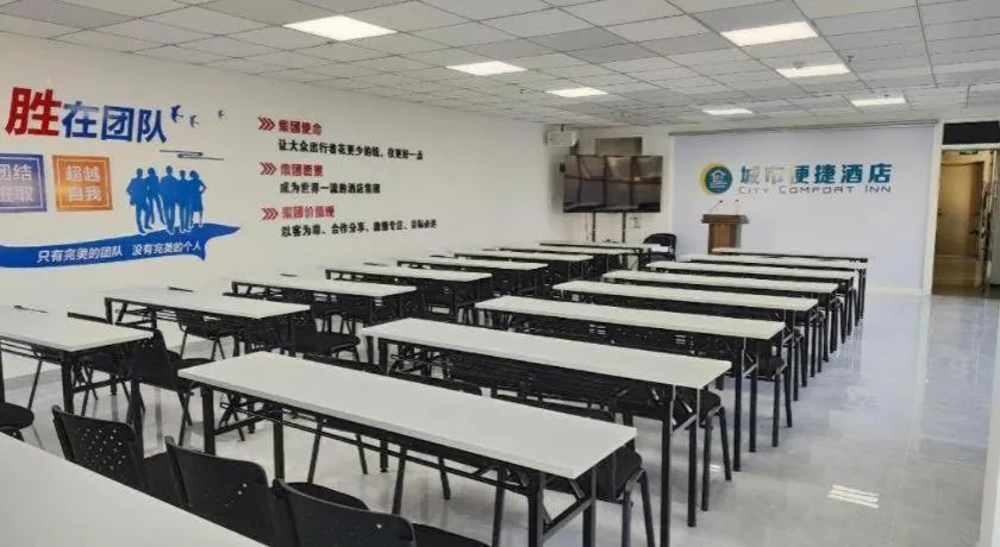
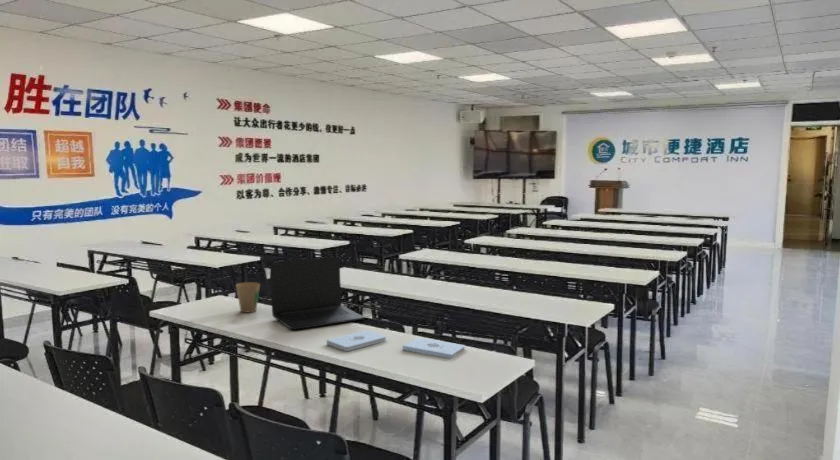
+ paper cup [235,281,261,314]
+ notepad [402,337,466,359]
+ laptop [269,256,365,331]
+ notepad [326,329,387,352]
